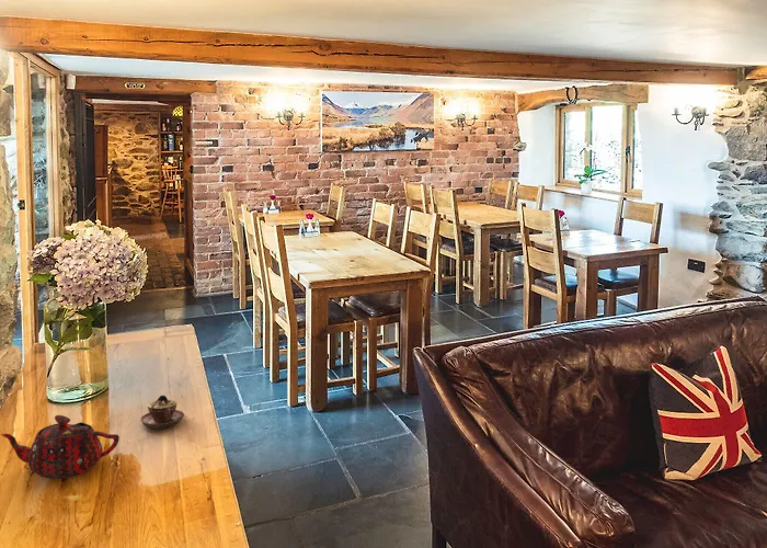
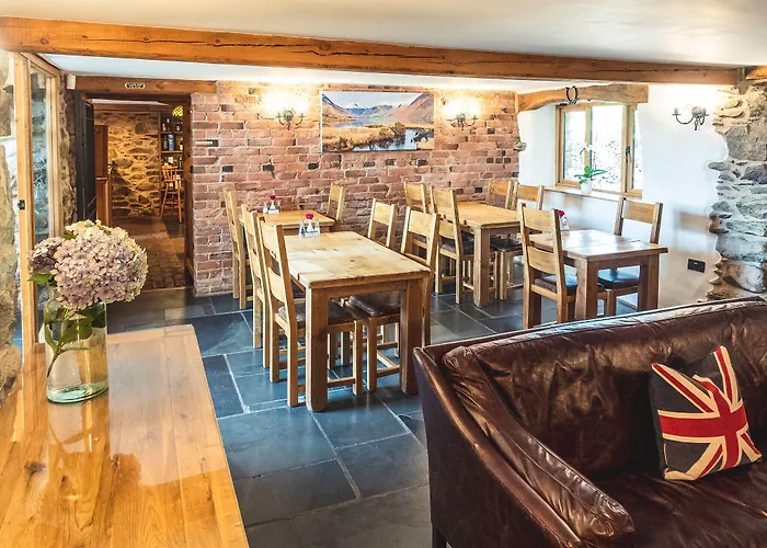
- teapot [0,414,121,480]
- teacup [139,395,185,430]
